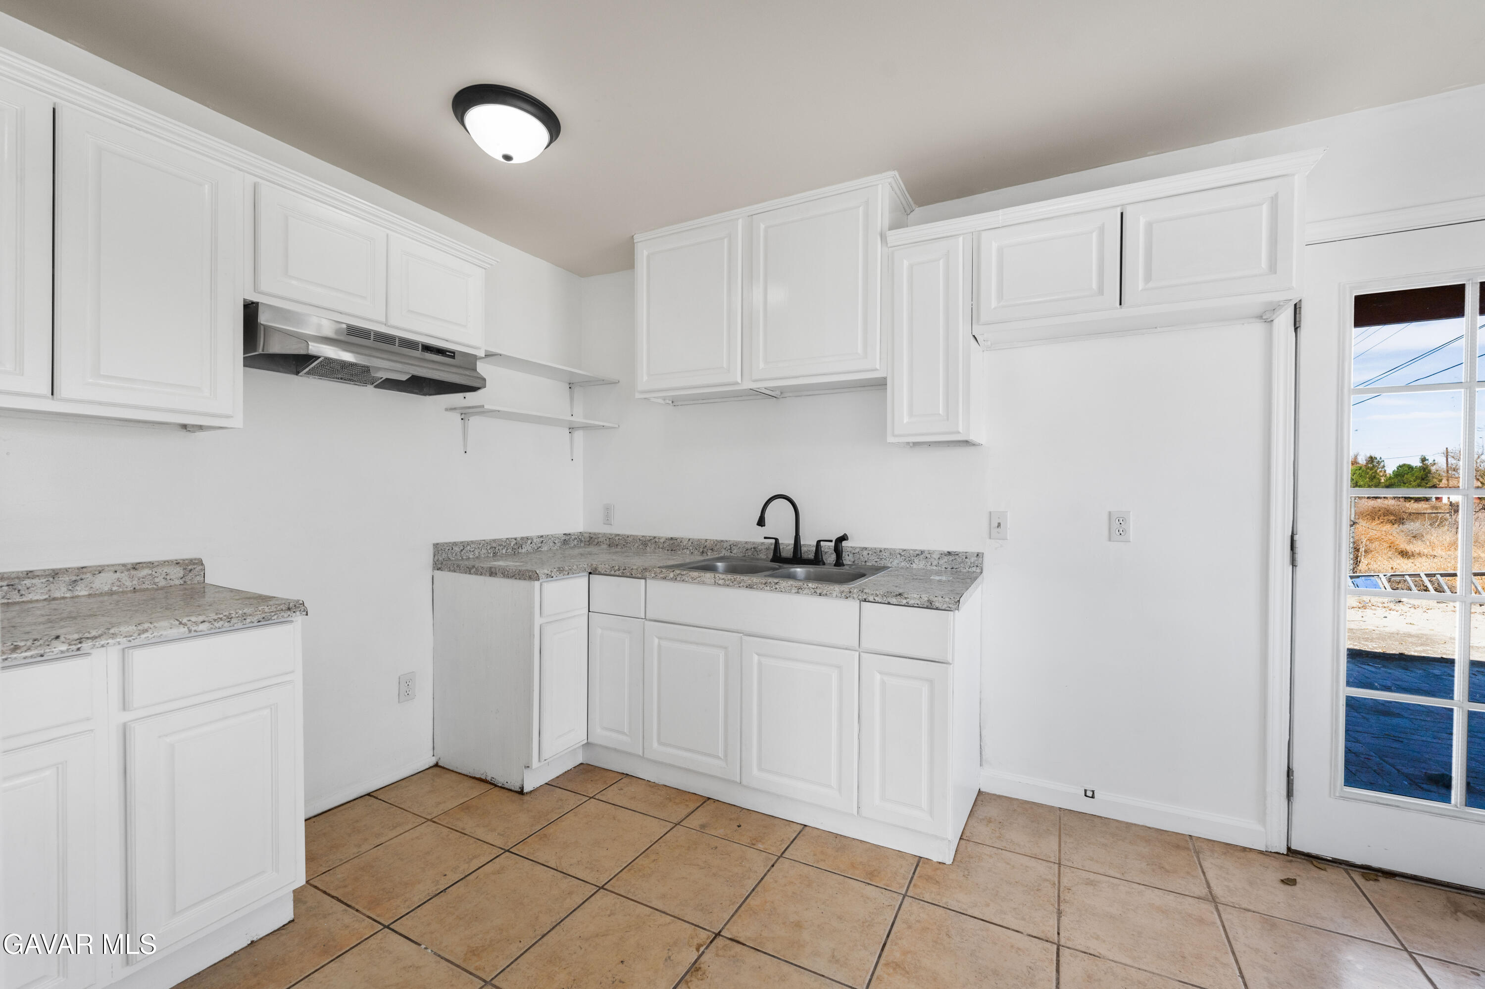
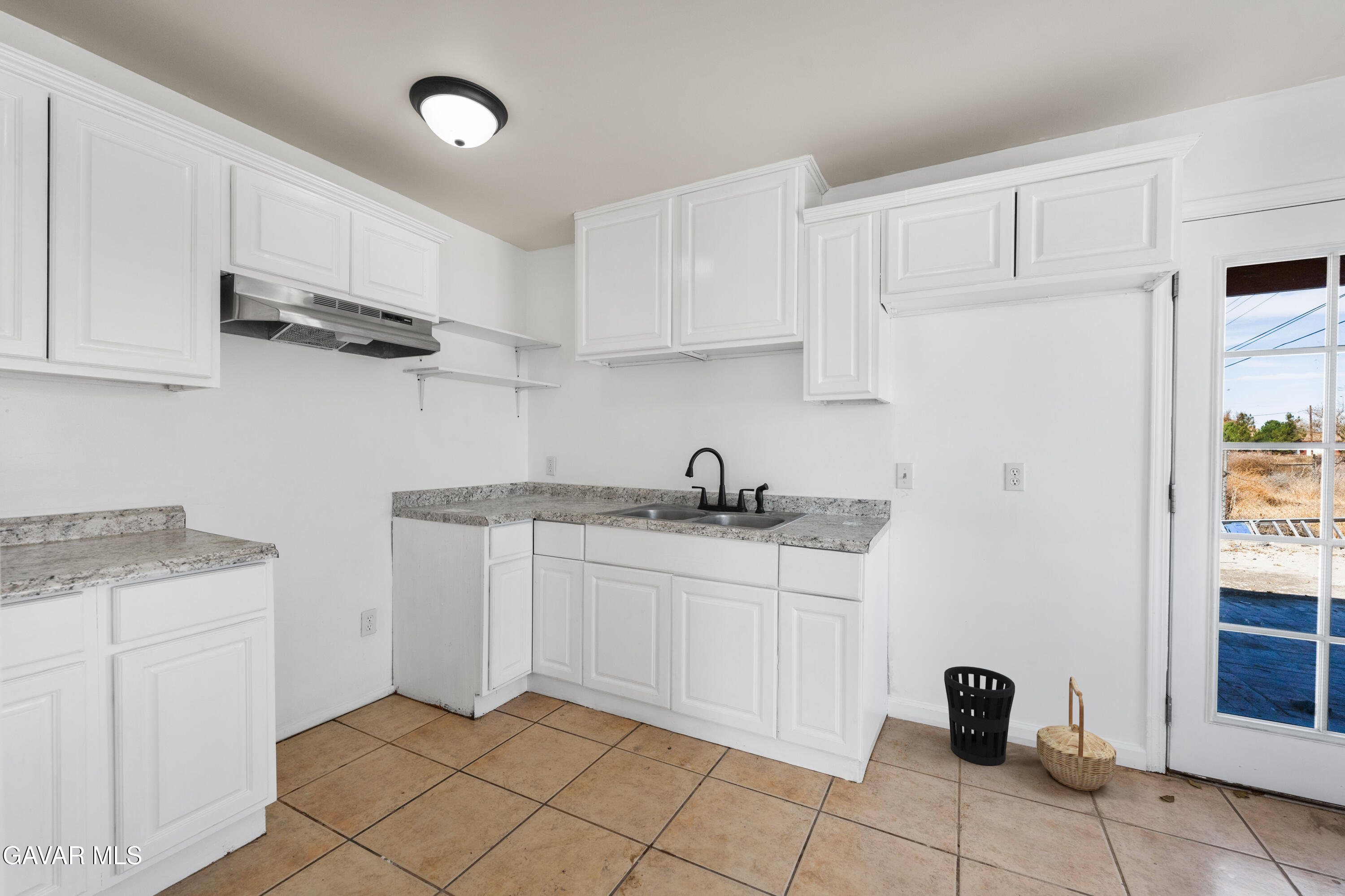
+ basket [1036,676,1117,792]
+ wastebasket [944,666,1015,766]
